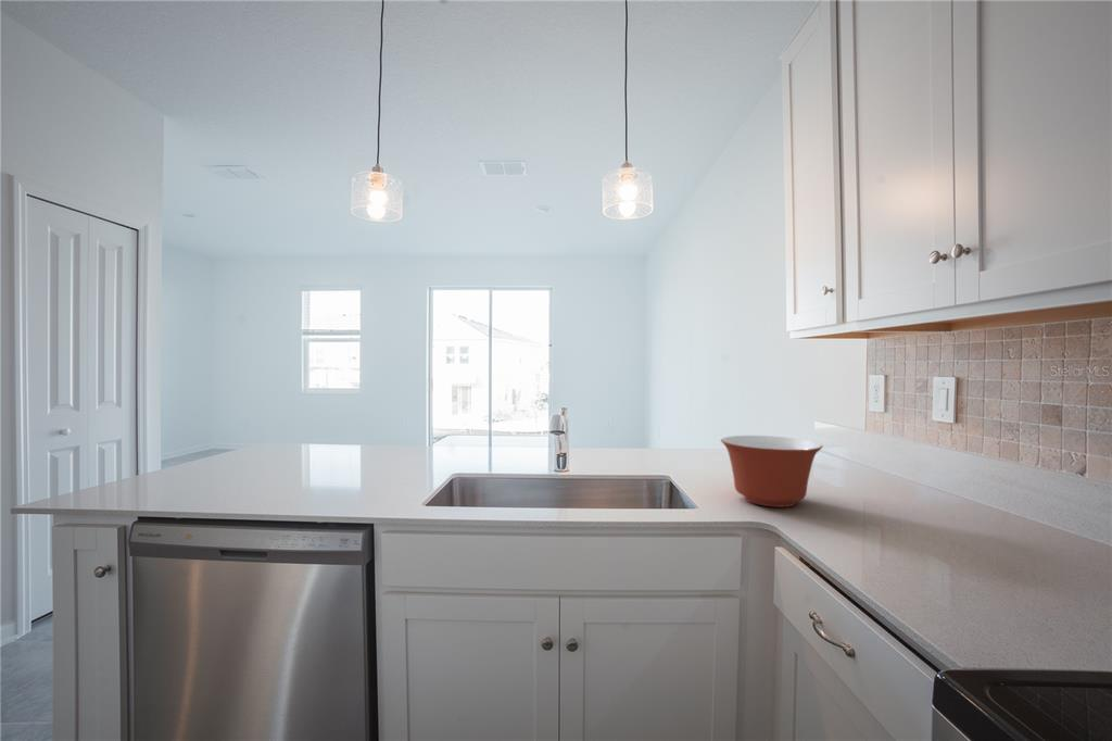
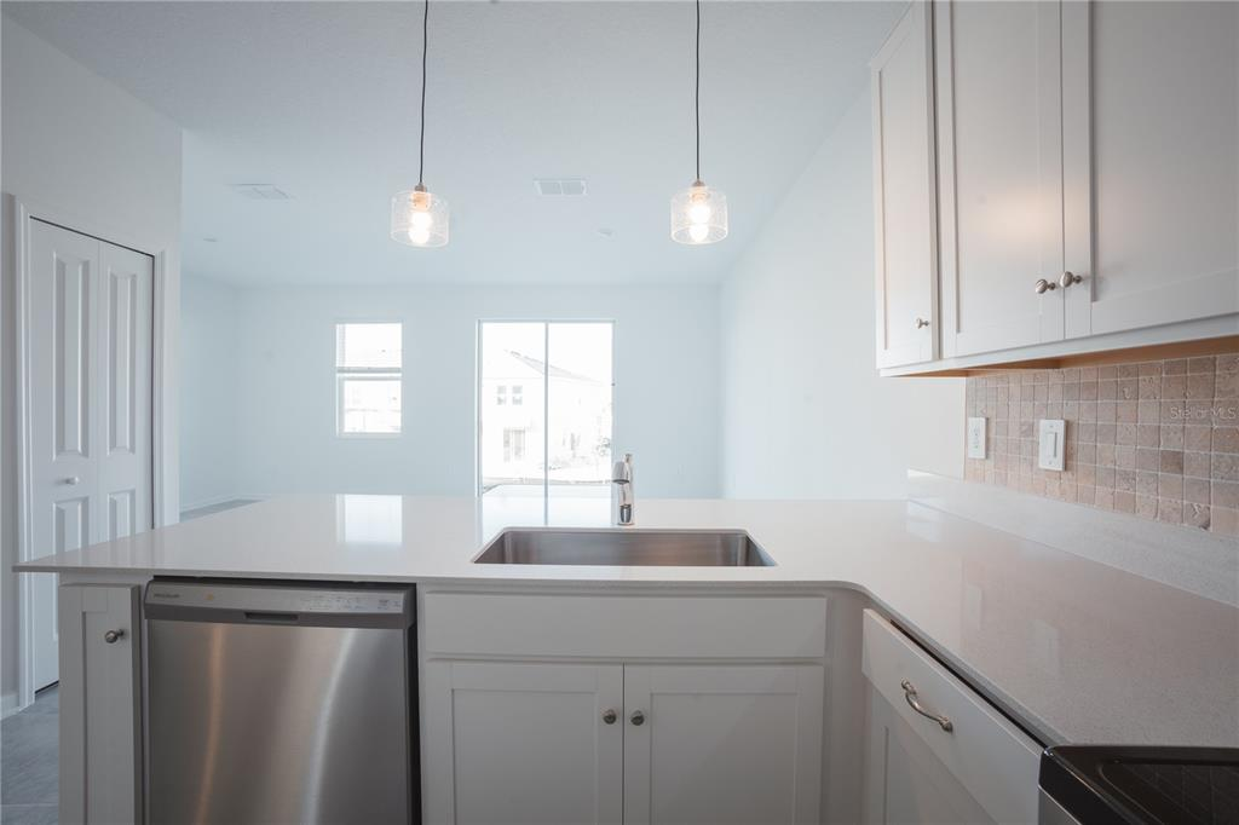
- mixing bowl [720,435,824,508]
